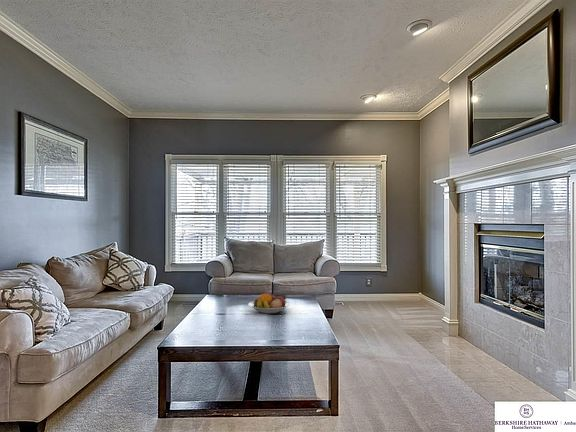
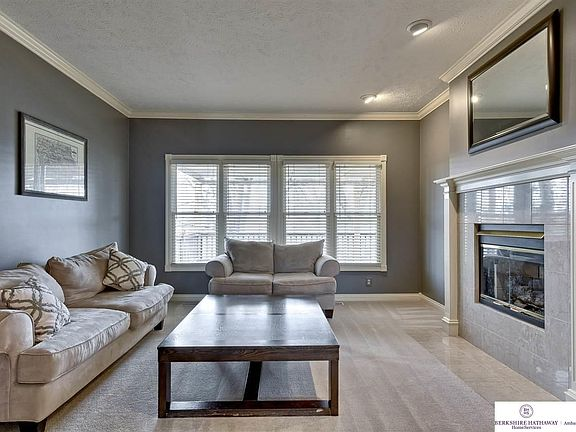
- fruit bowl [247,293,292,314]
